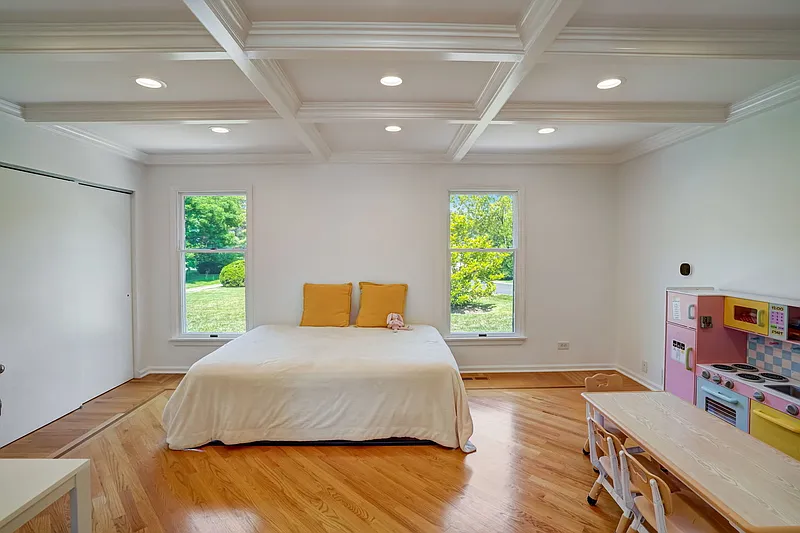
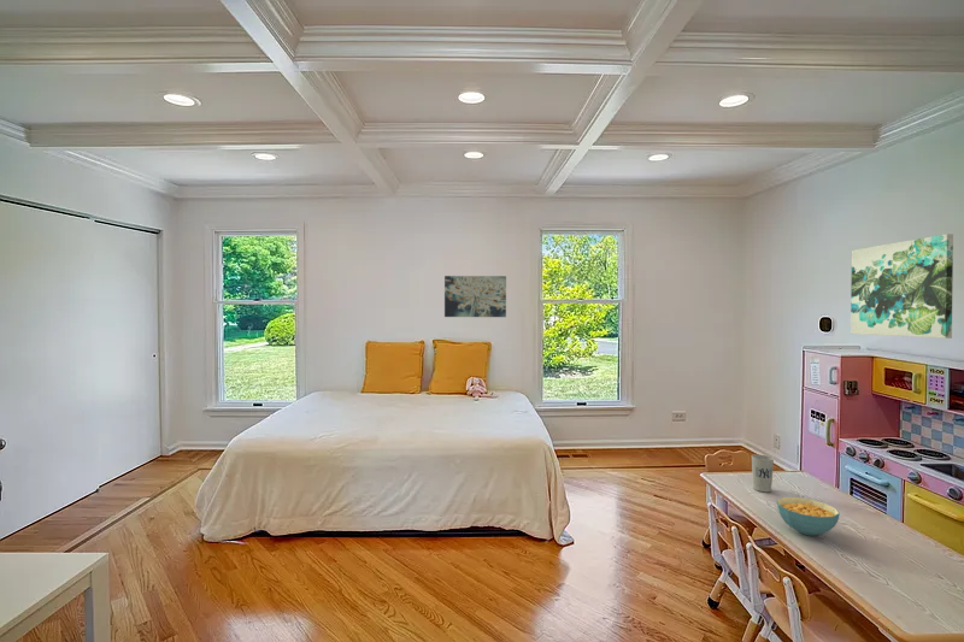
+ wall art [850,232,954,340]
+ wall art [443,275,507,318]
+ cup [751,453,775,493]
+ cereal bowl [776,496,841,537]
